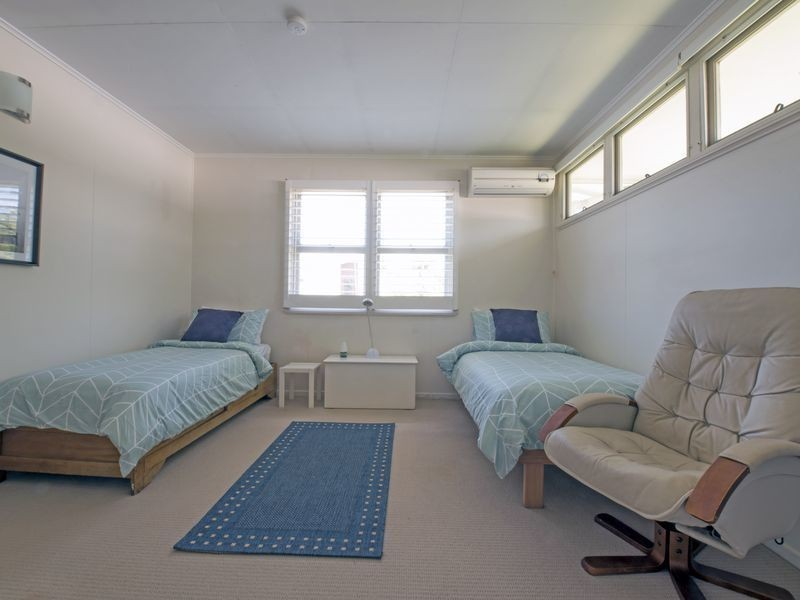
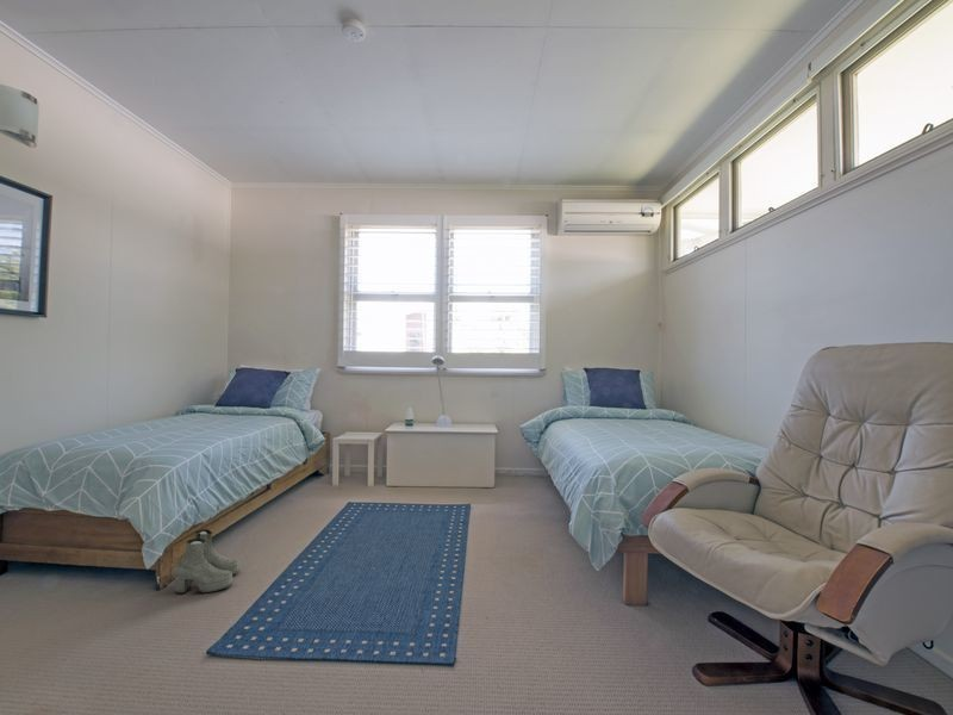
+ boots [173,528,241,595]
